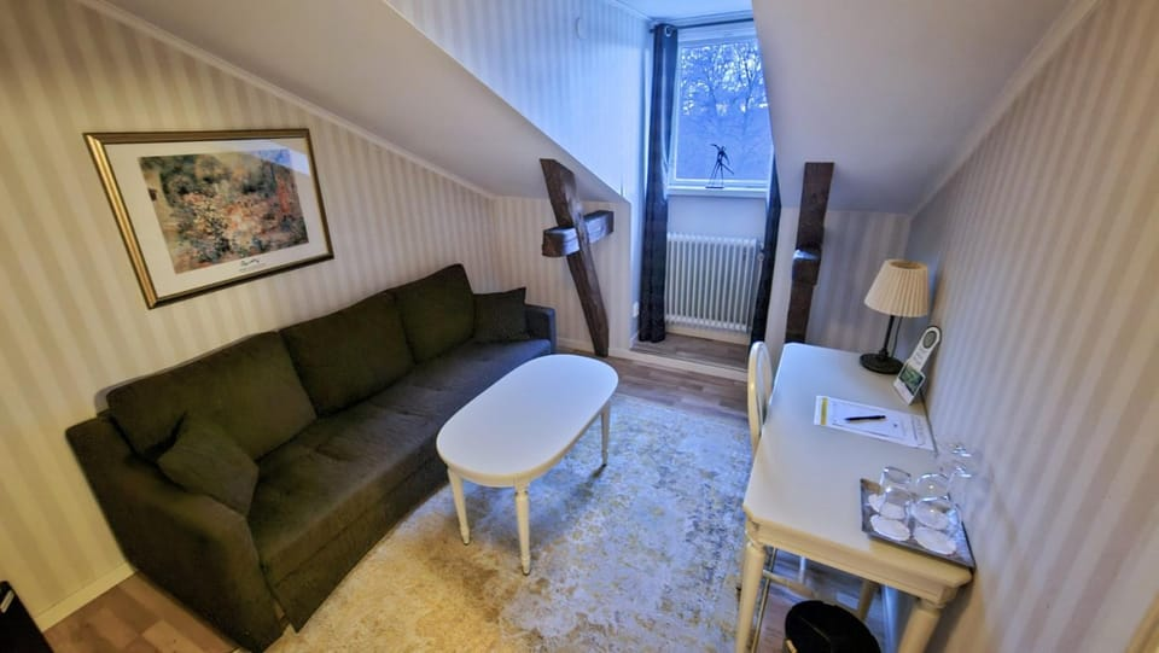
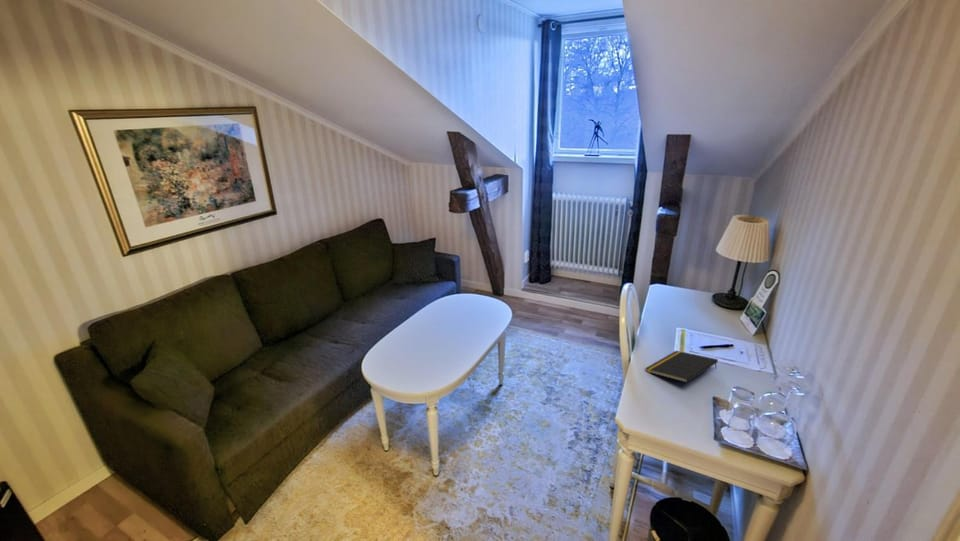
+ notepad [644,350,719,384]
